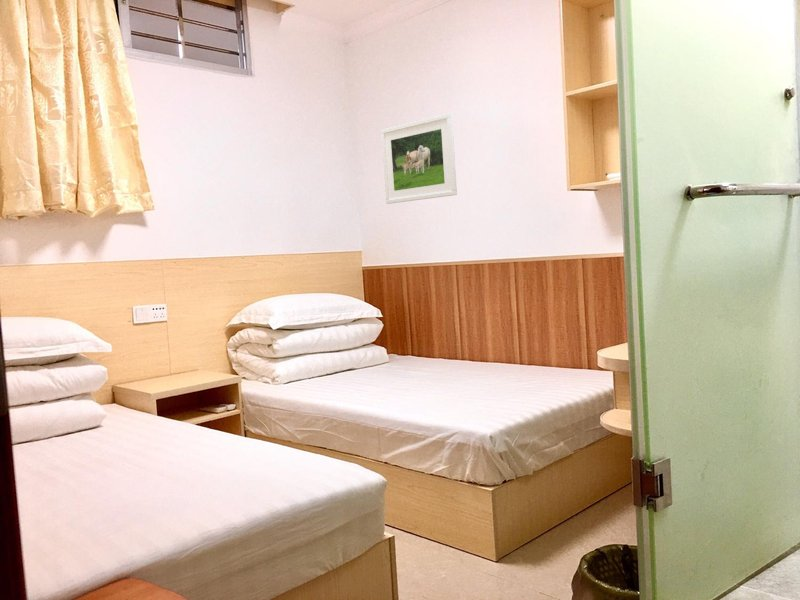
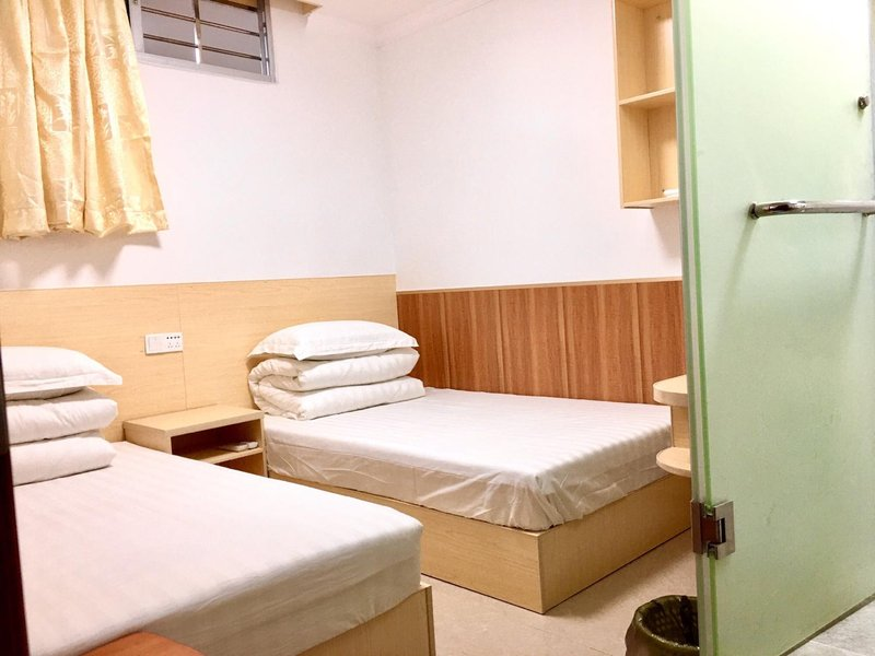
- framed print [380,112,458,205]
